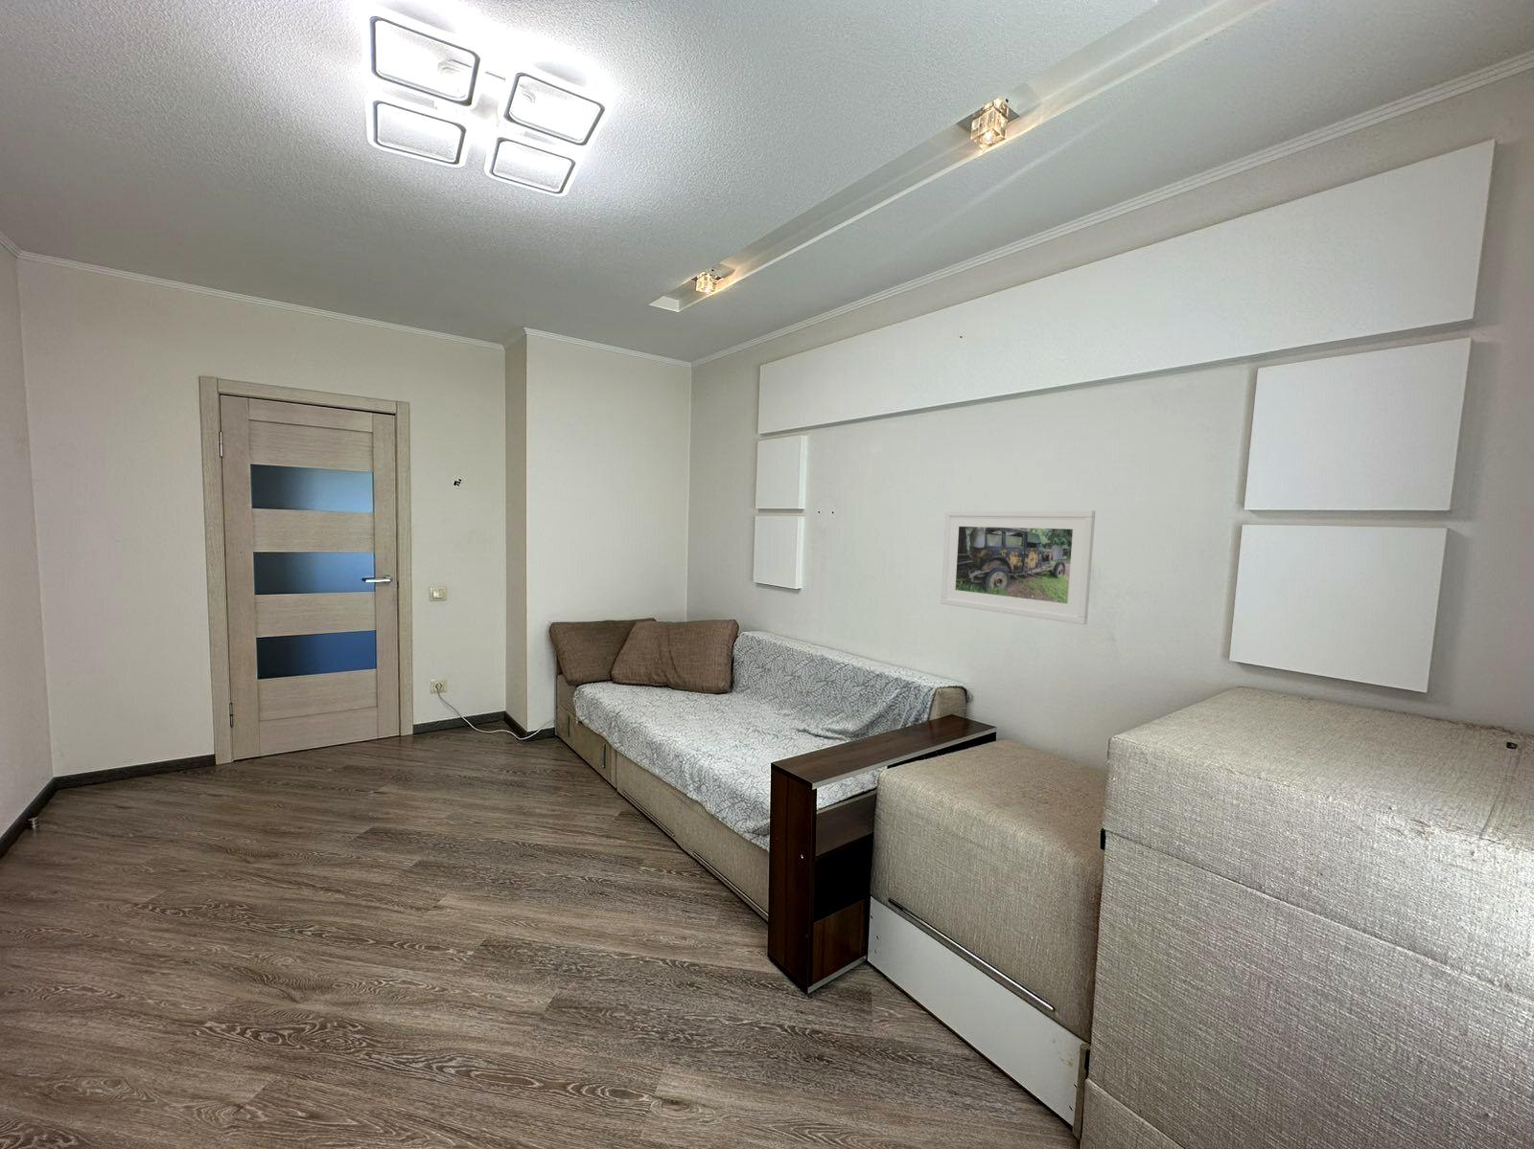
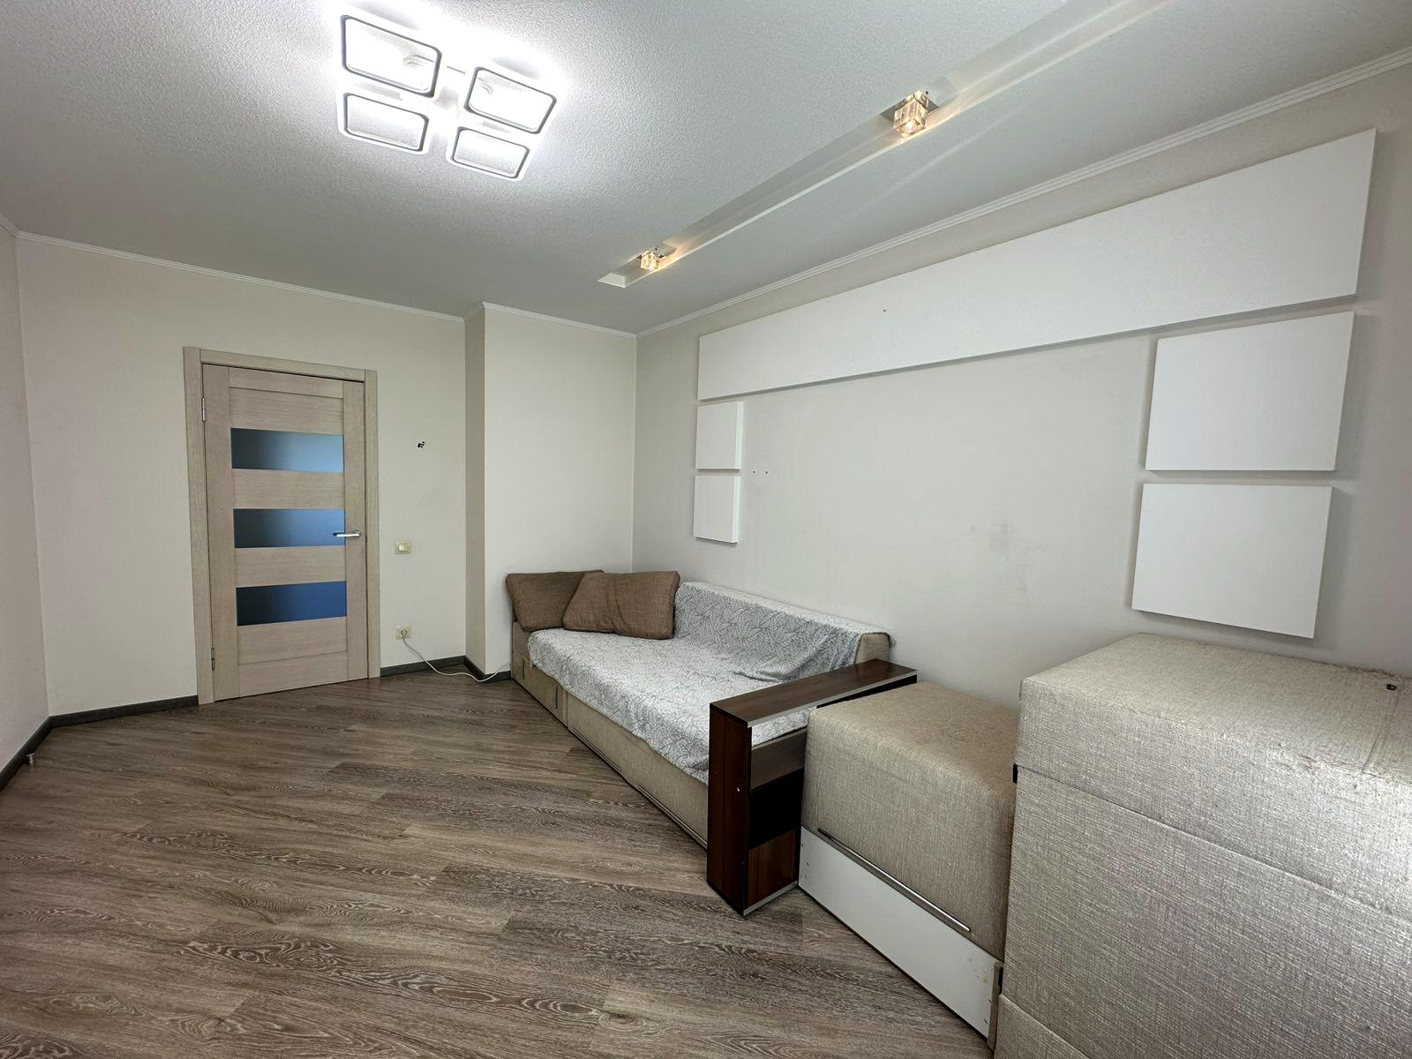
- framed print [940,509,1096,625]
